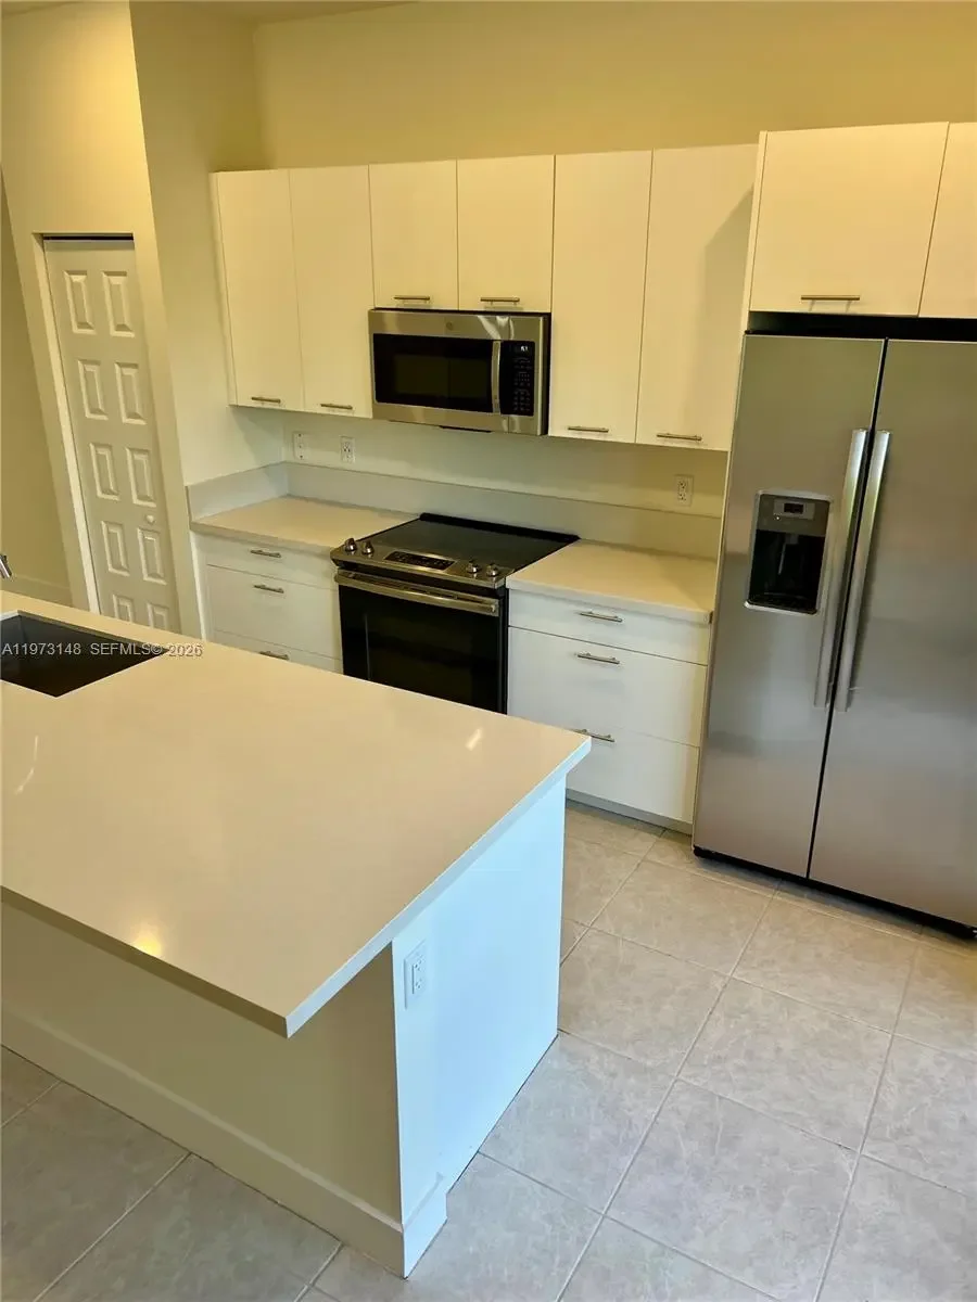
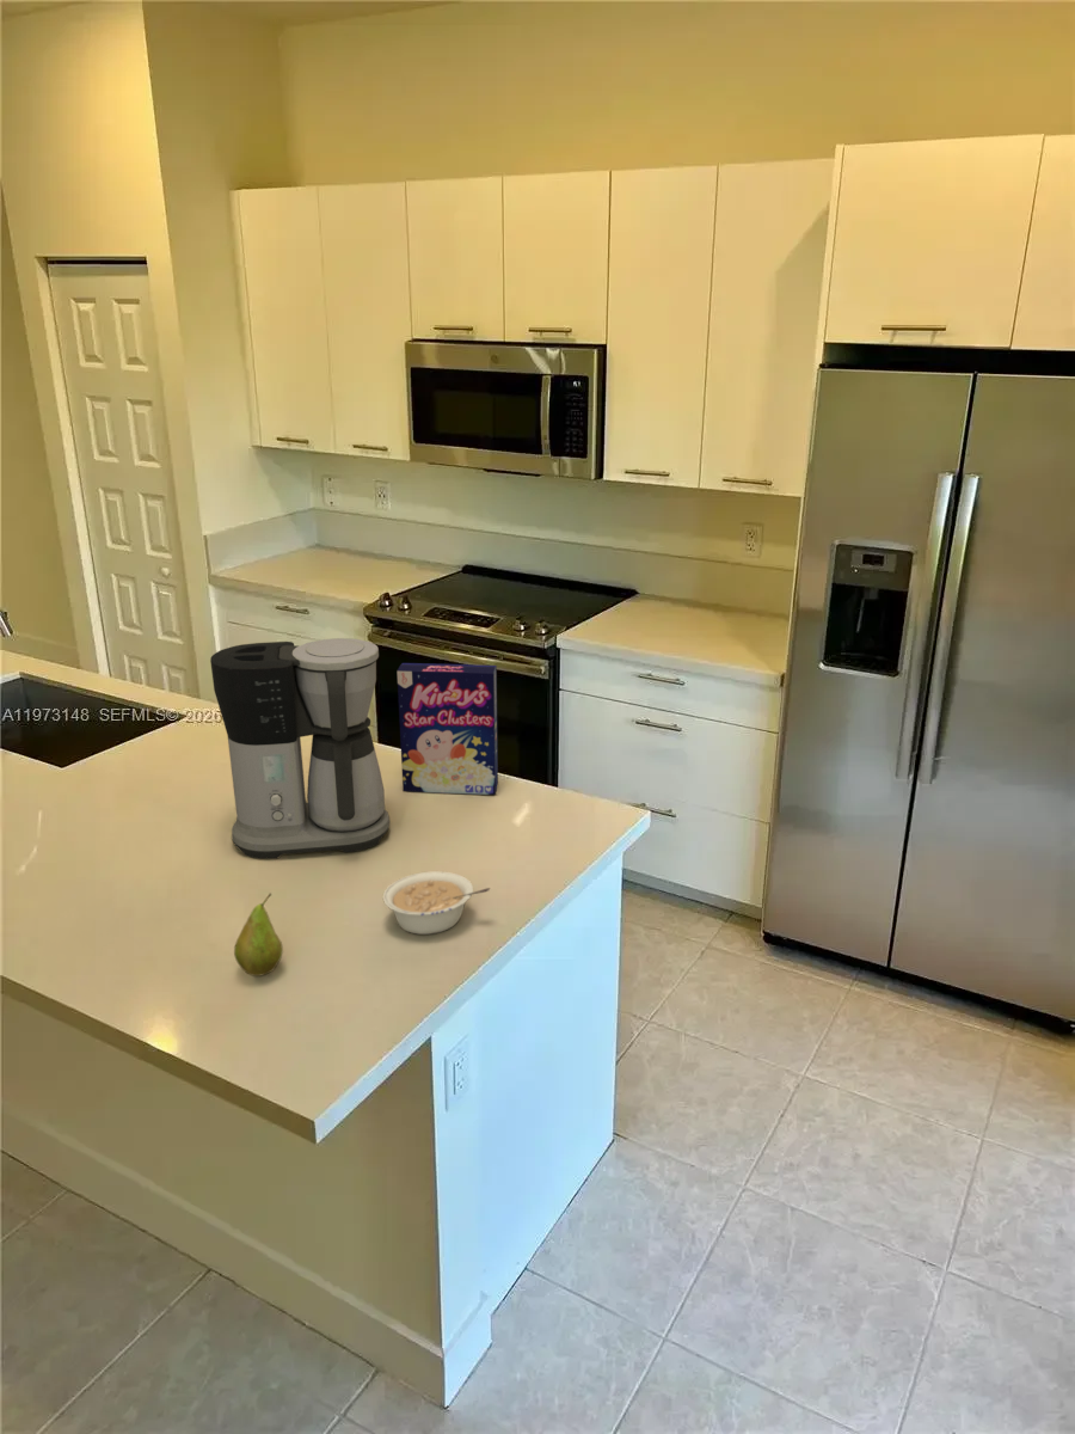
+ legume [382,870,491,936]
+ coffee maker [209,637,391,860]
+ cereal box [397,662,499,796]
+ fruit [233,891,284,978]
